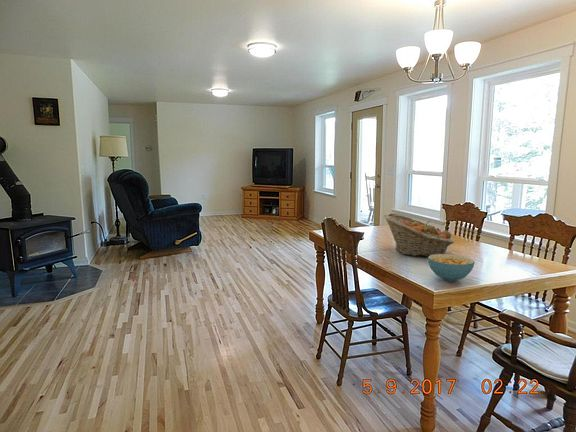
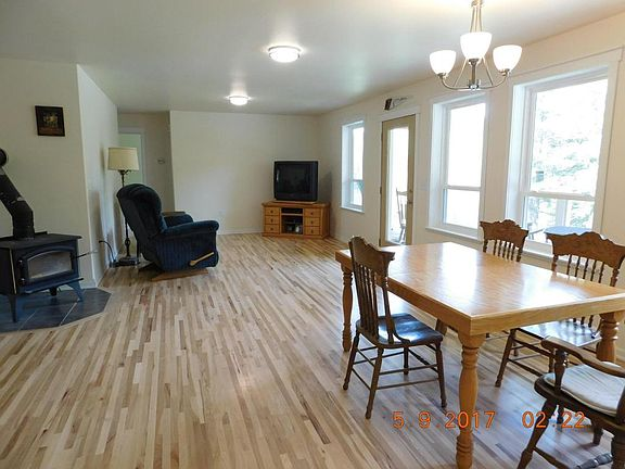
- cereal bowl [427,253,476,282]
- fruit basket [383,212,455,258]
